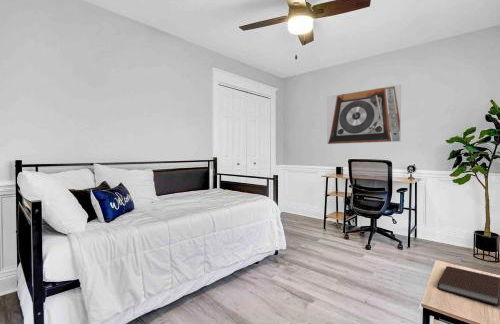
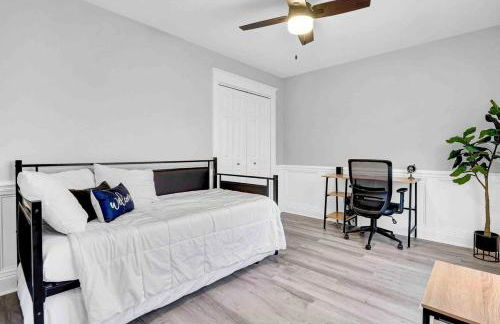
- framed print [326,84,402,145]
- notebook [436,265,500,307]
